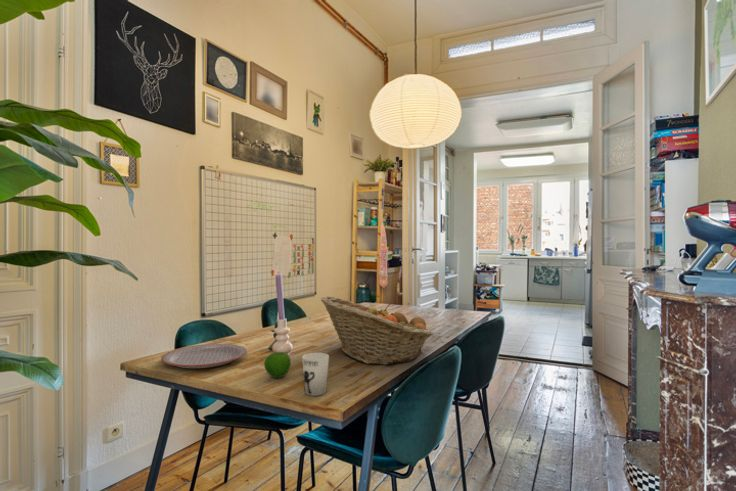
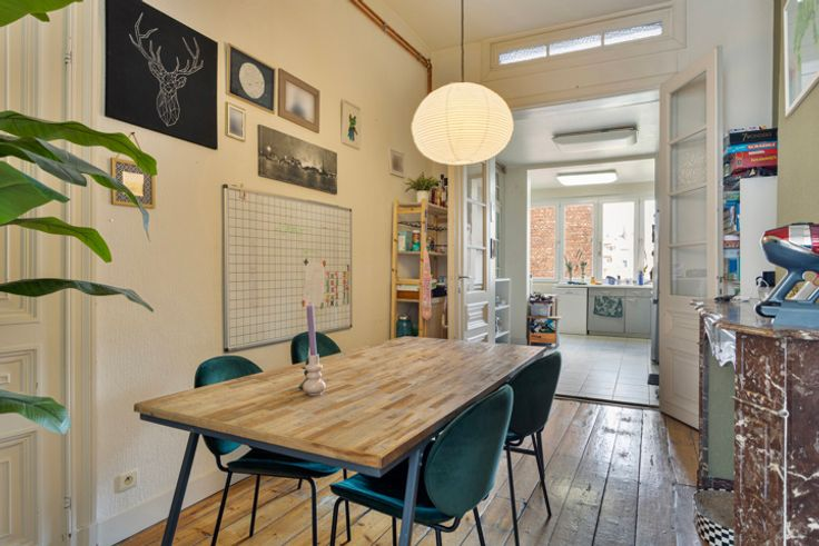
- fruit basket [320,295,434,366]
- cup [301,352,330,397]
- apple [263,351,292,379]
- plate [160,343,248,369]
